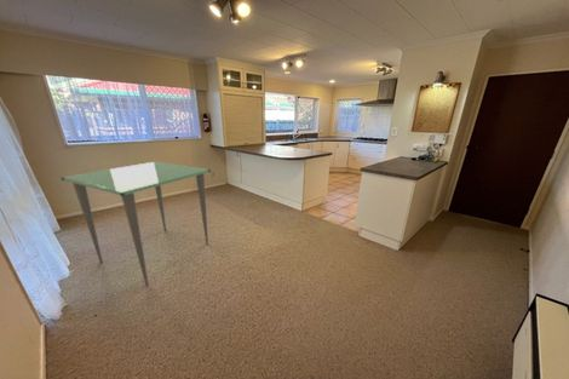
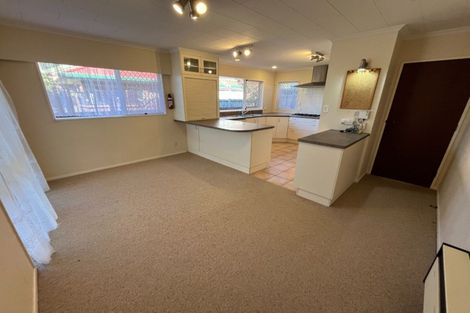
- dining table [61,160,212,287]
